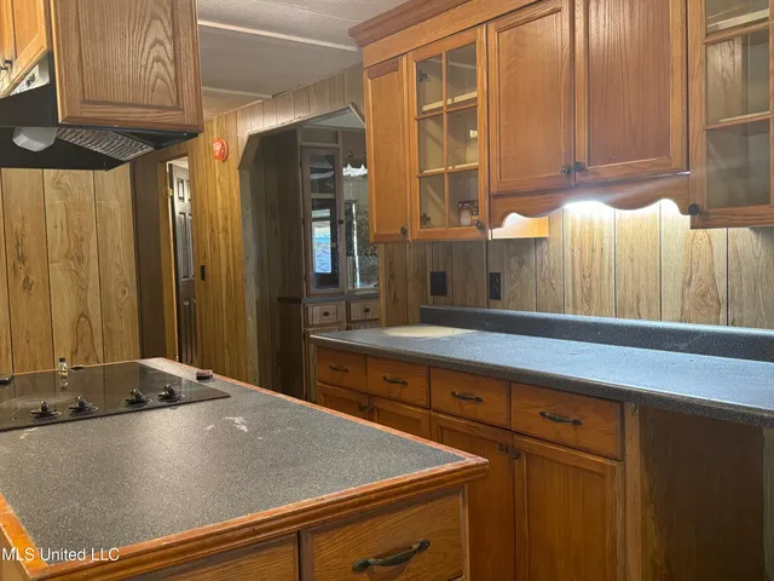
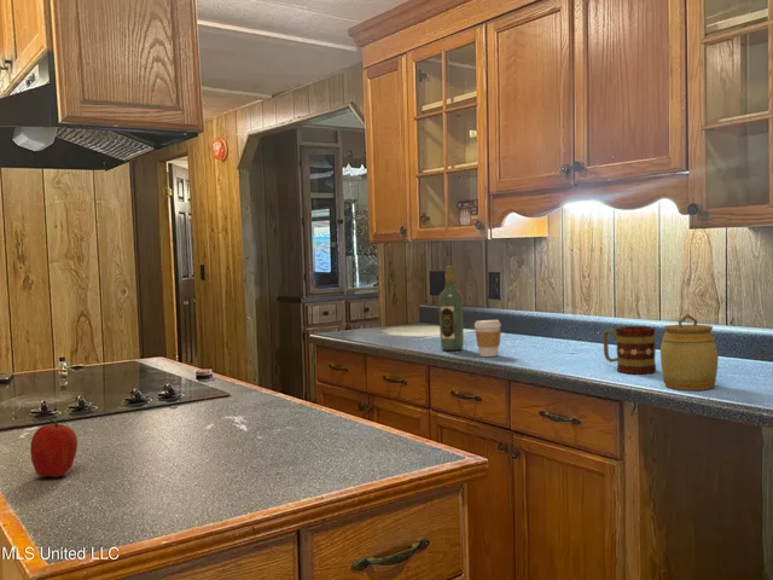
+ coffee cup [473,319,502,358]
+ fruit [29,417,79,478]
+ wine bottle [437,265,465,352]
+ jar [659,313,720,392]
+ mug [601,325,657,375]
